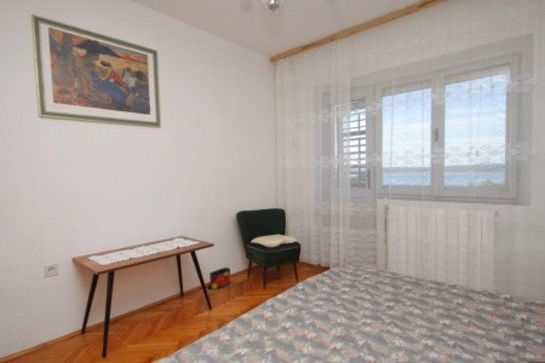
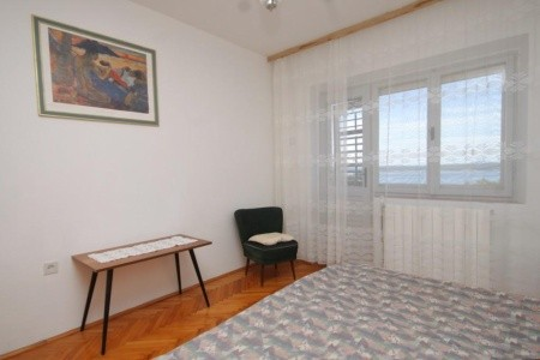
- bag [206,266,231,290]
